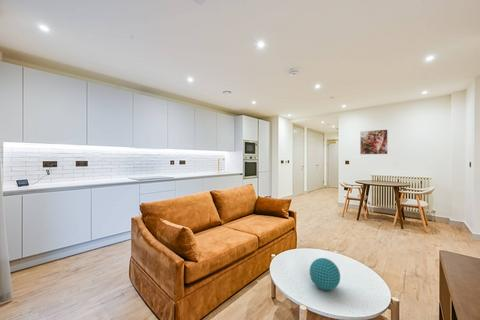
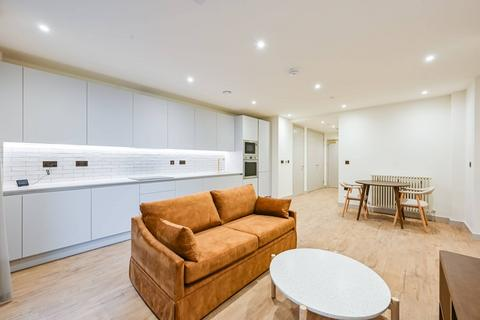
- decorative ball [309,257,341,291]
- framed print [359,129,389,155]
